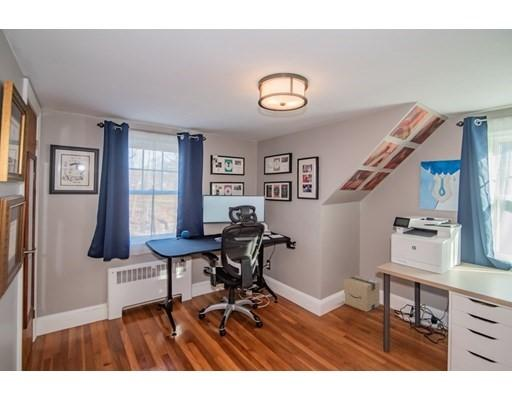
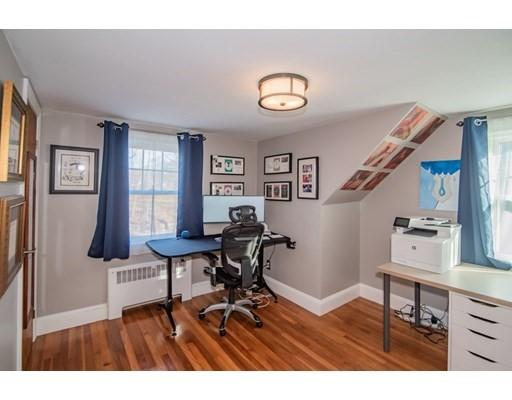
- cardboard box [343,274,381,313]
